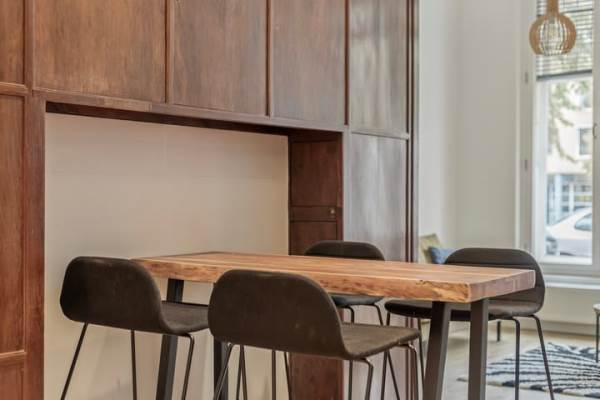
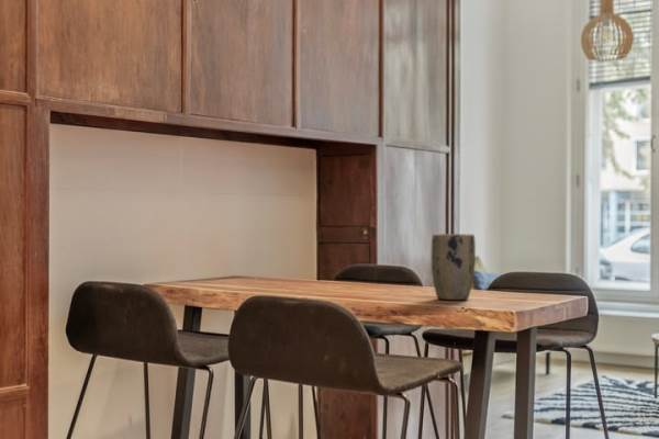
+ plant pot [431,233,477,301]
